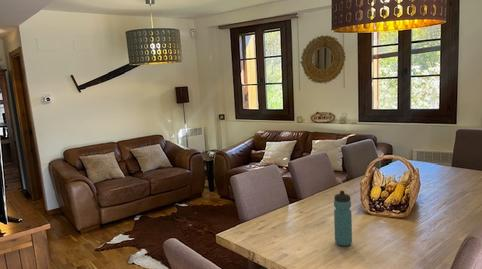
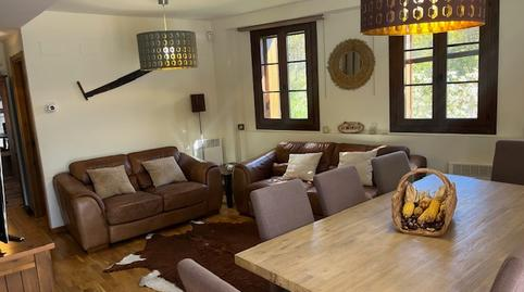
- water bottle [333,190,353,247]
